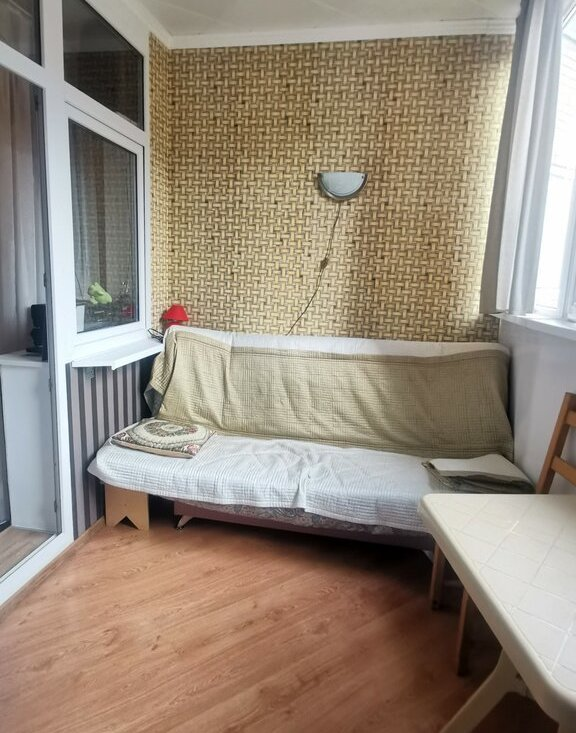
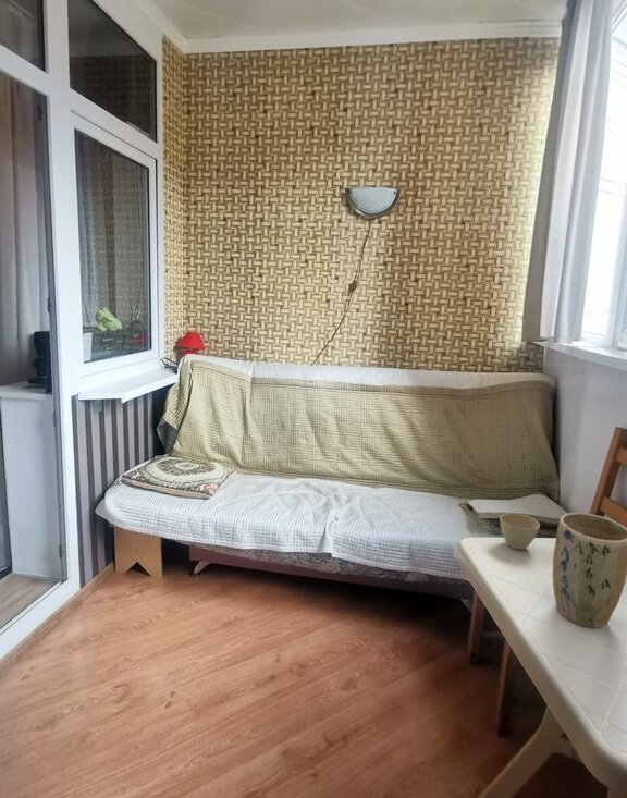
+ plant pot [552,512,627,629]
+ flower pot [499,513,541,551]
